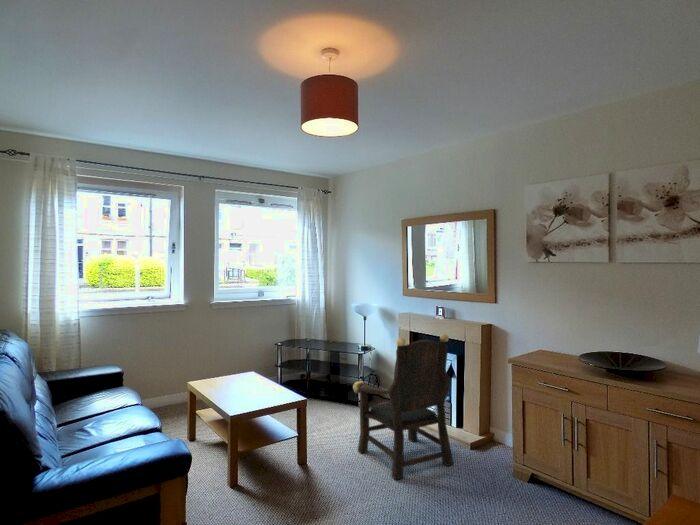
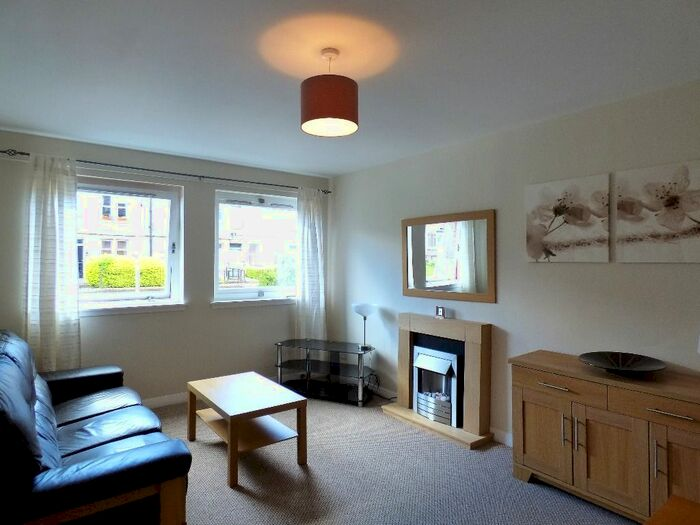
- armchair [352,333,454,480]
